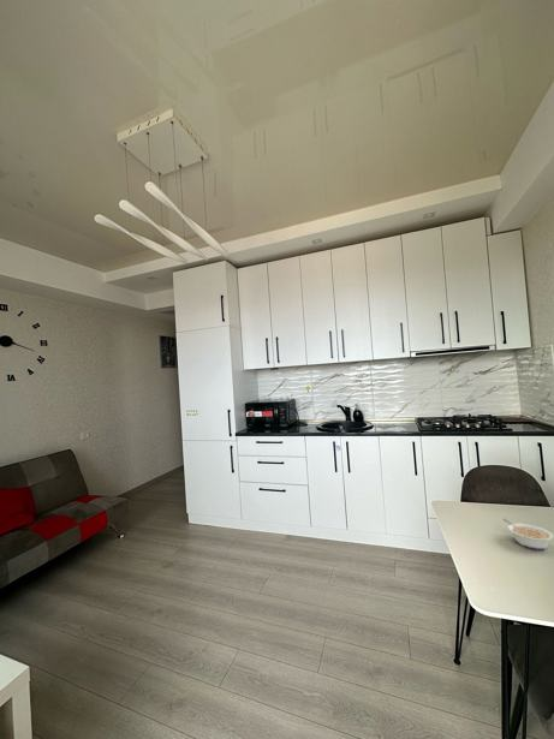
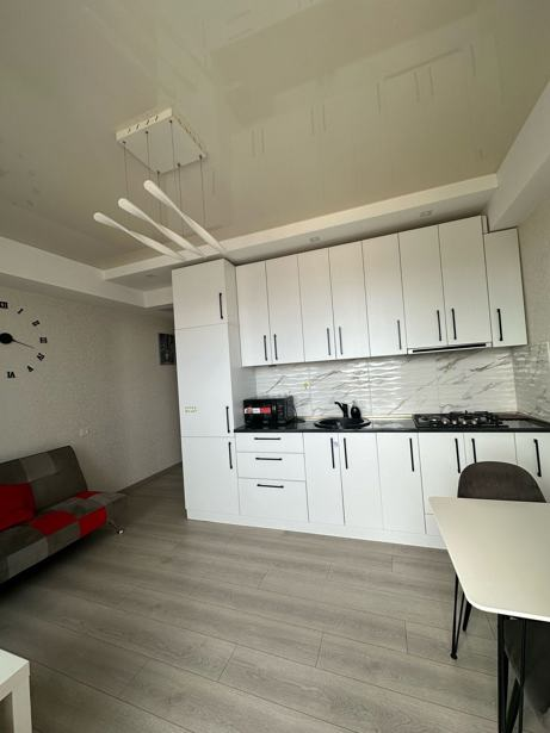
- legume [502,518,554,550]
